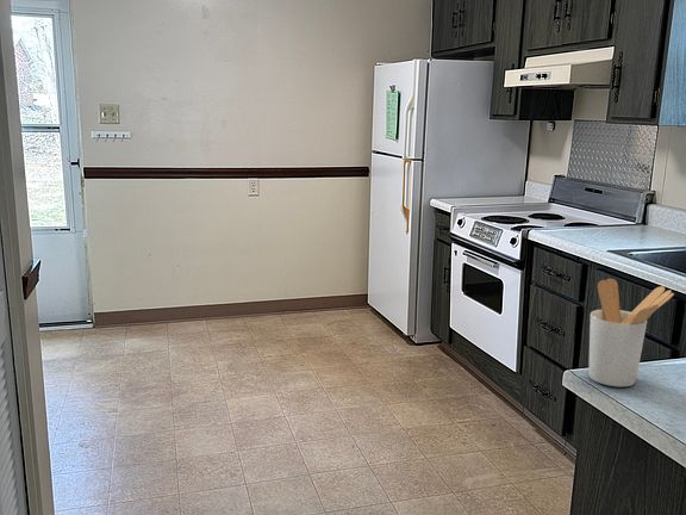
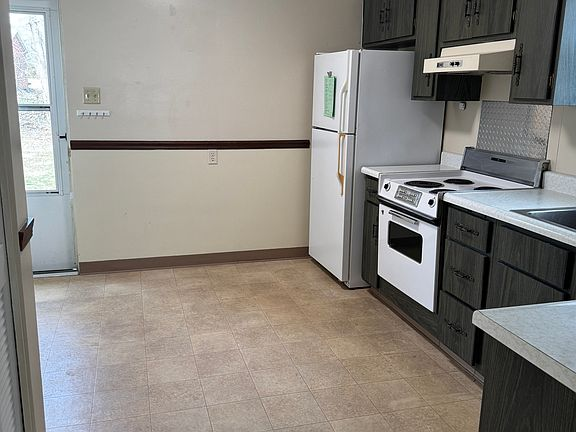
- utensil holder [587,278,675,387]
